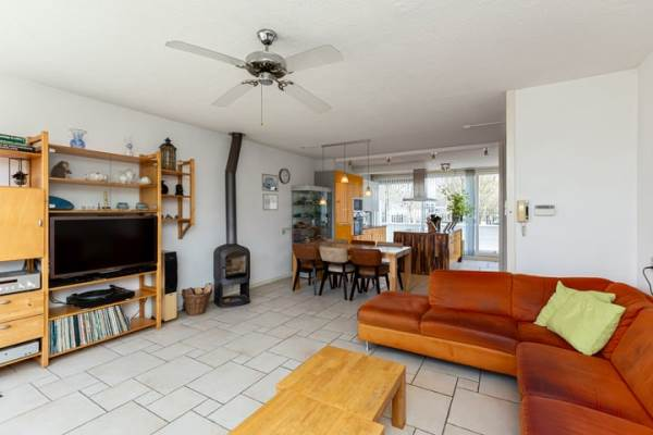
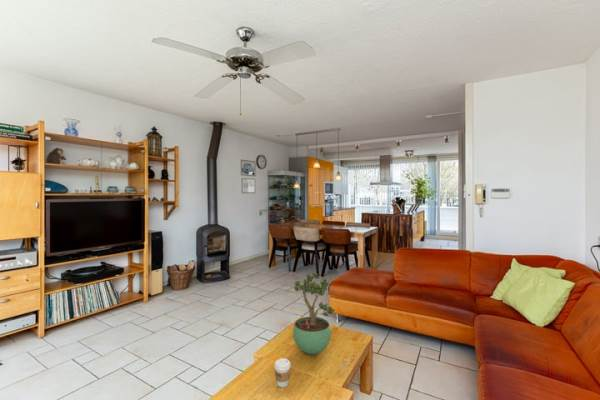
+ coffee cup [273,357,291,388]
+ potted plant [292,272,336,355]
